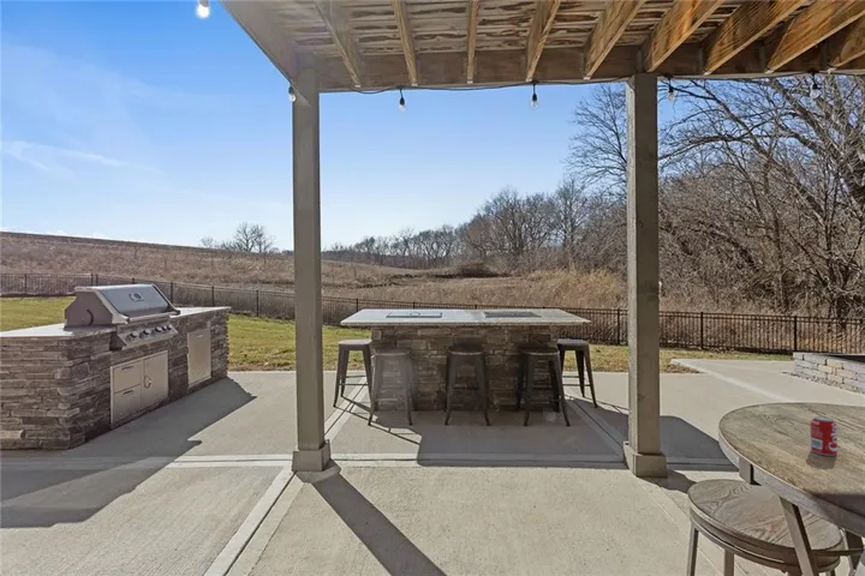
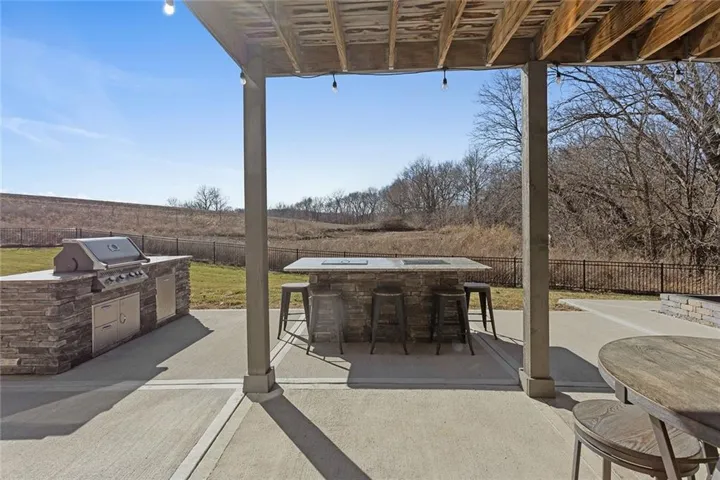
- beverage can [810,415,839,457]
